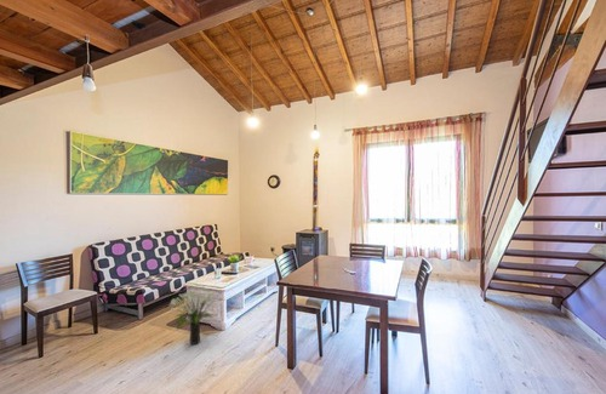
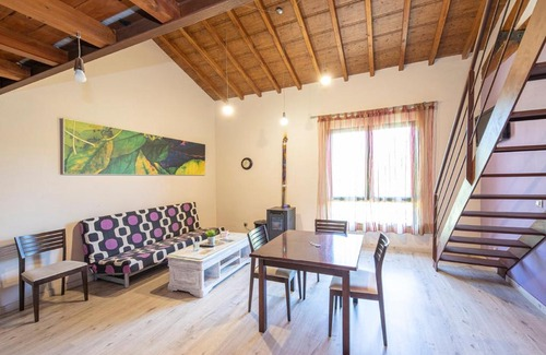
- potted plant [168,287,223,346]
